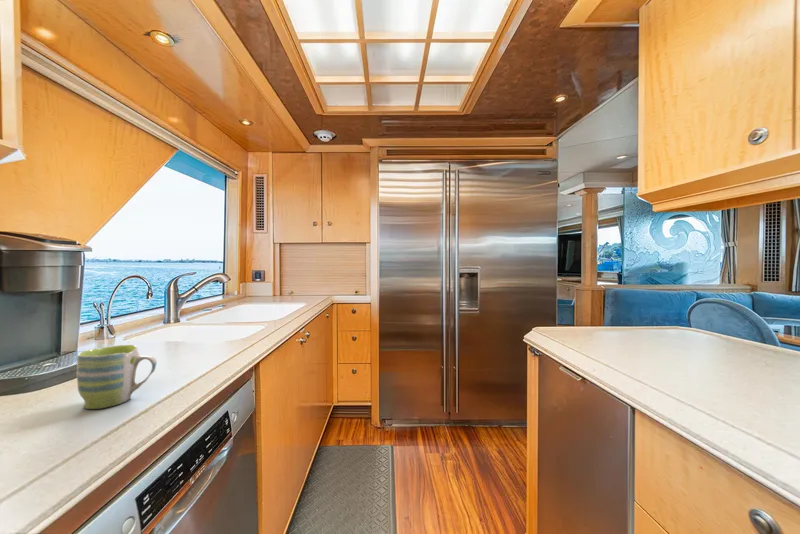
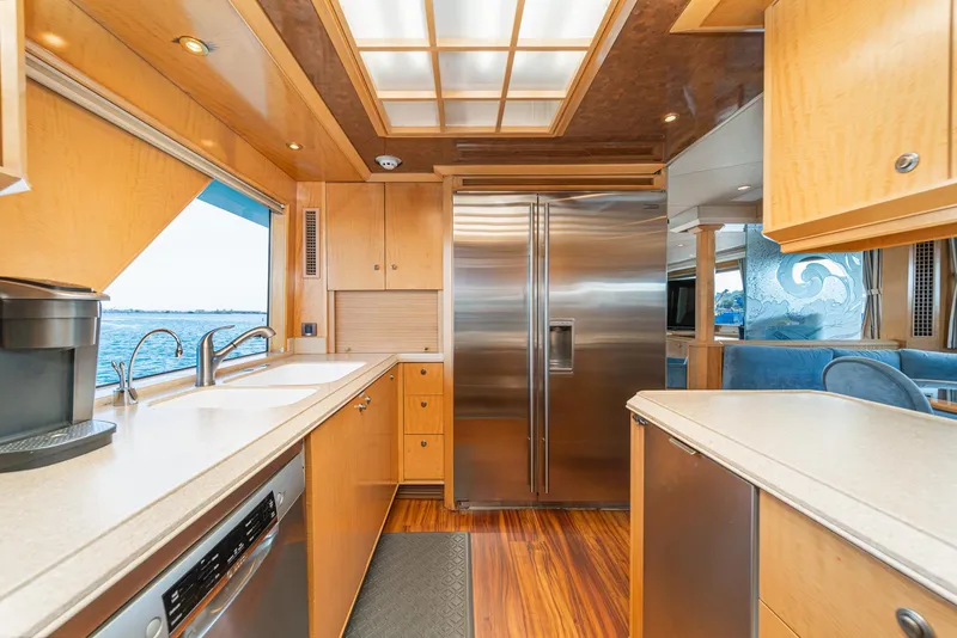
- mug [76,344,158,410]
